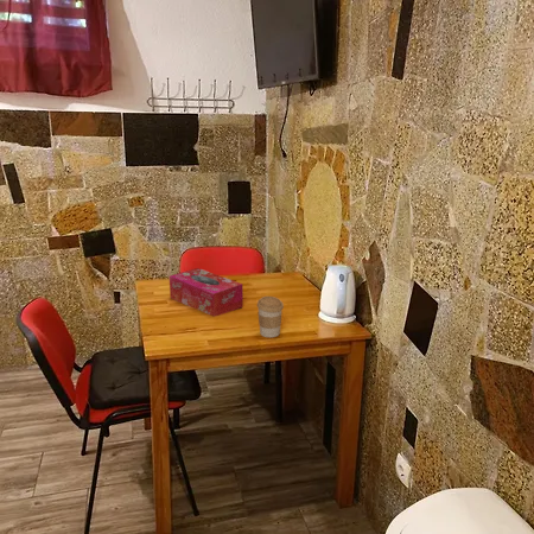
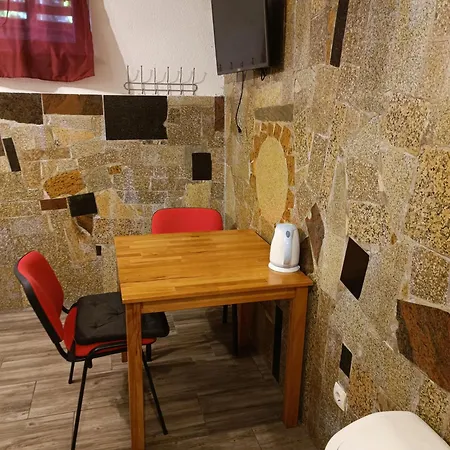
- coffee cup [256,295,285,338]
- tissue box [169,267,244,318]
